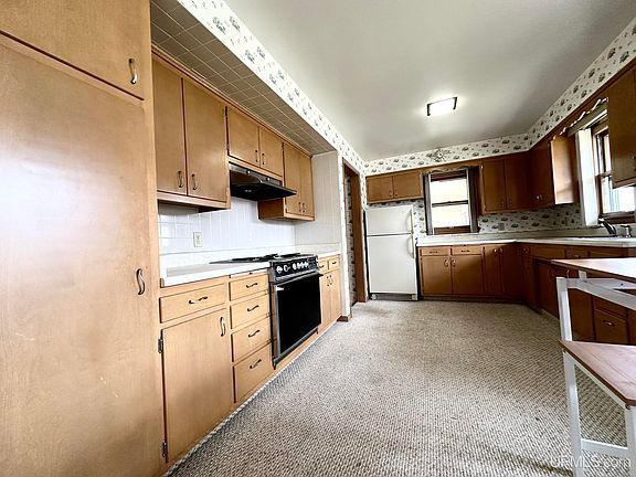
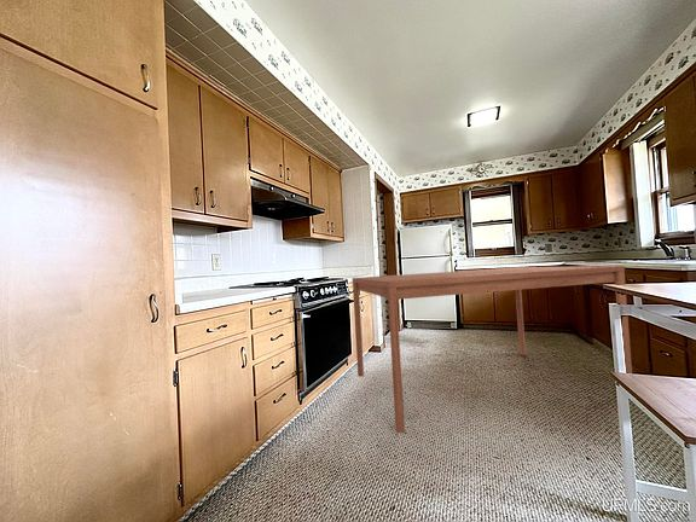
+ dining table [352,265,633,434]
